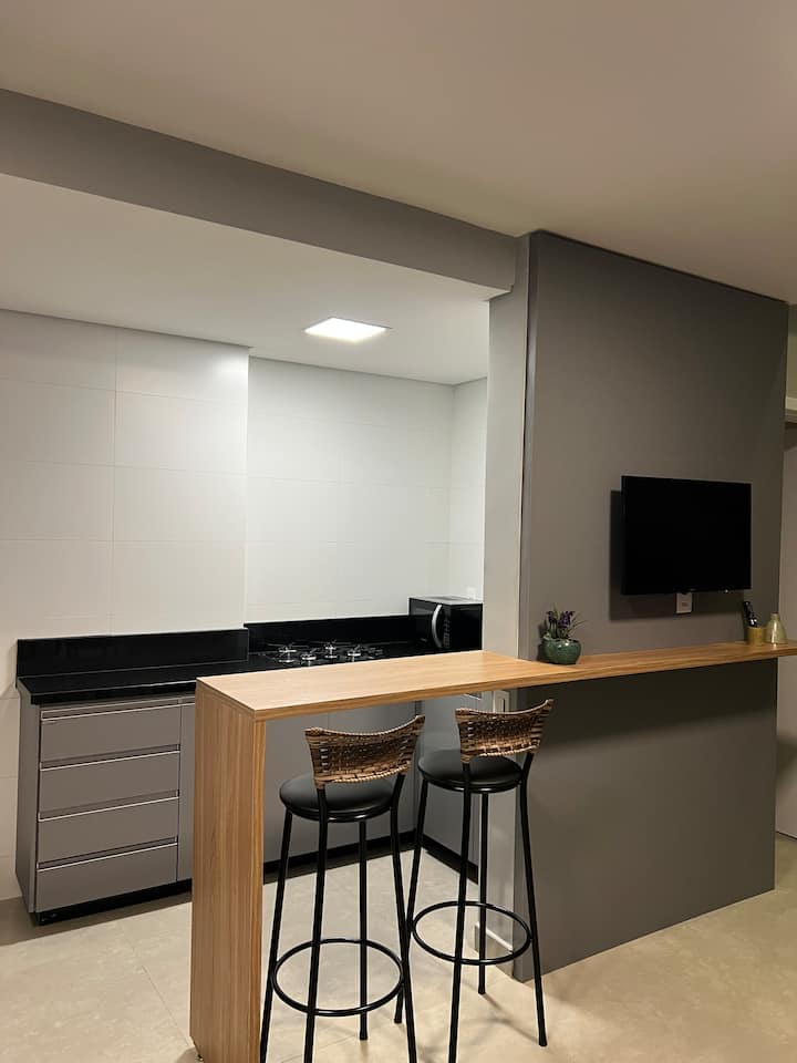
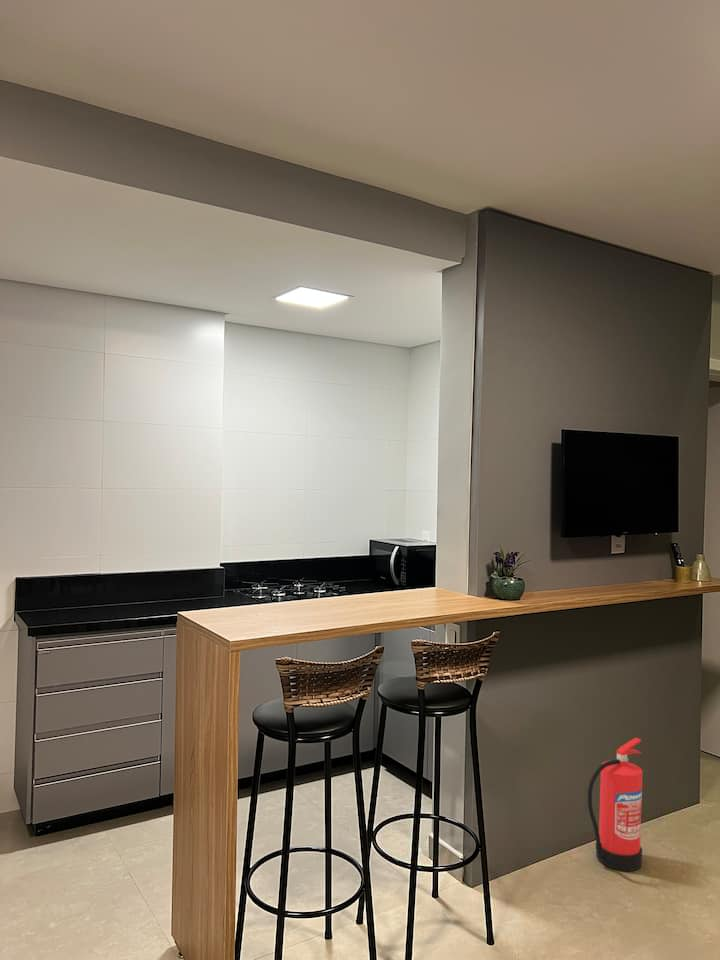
+ fire extinguisher [587,736,643,872]
